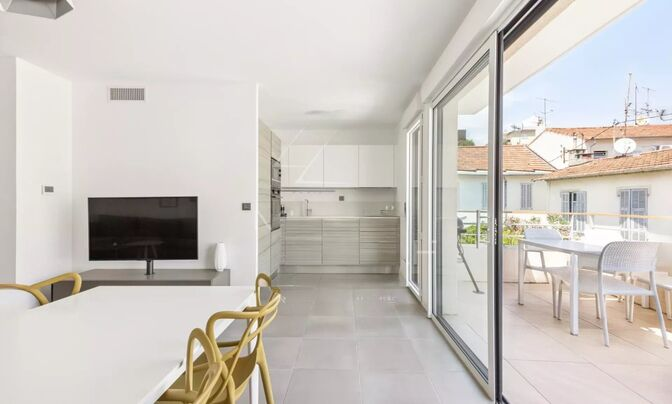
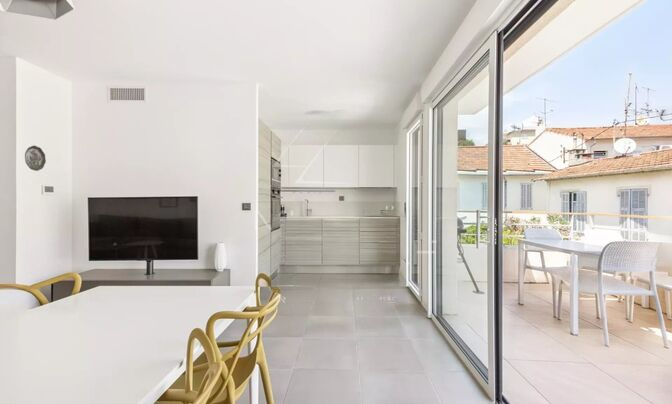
+ decorative plate [24,145,47,172]
